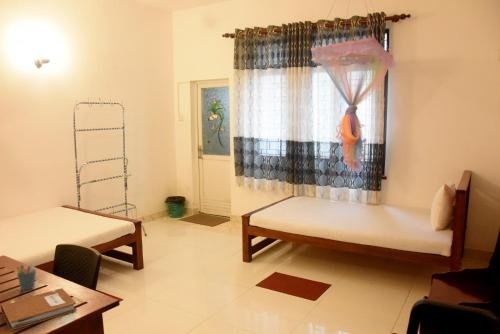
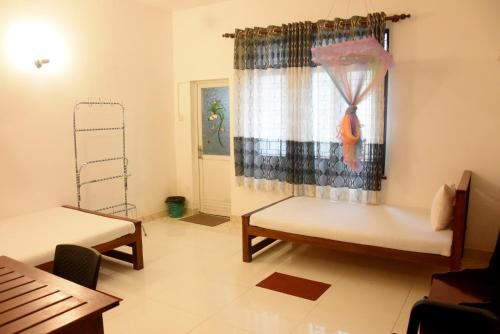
- notebook [0,287,77,332]
- pen holder [15,262,37,291]
